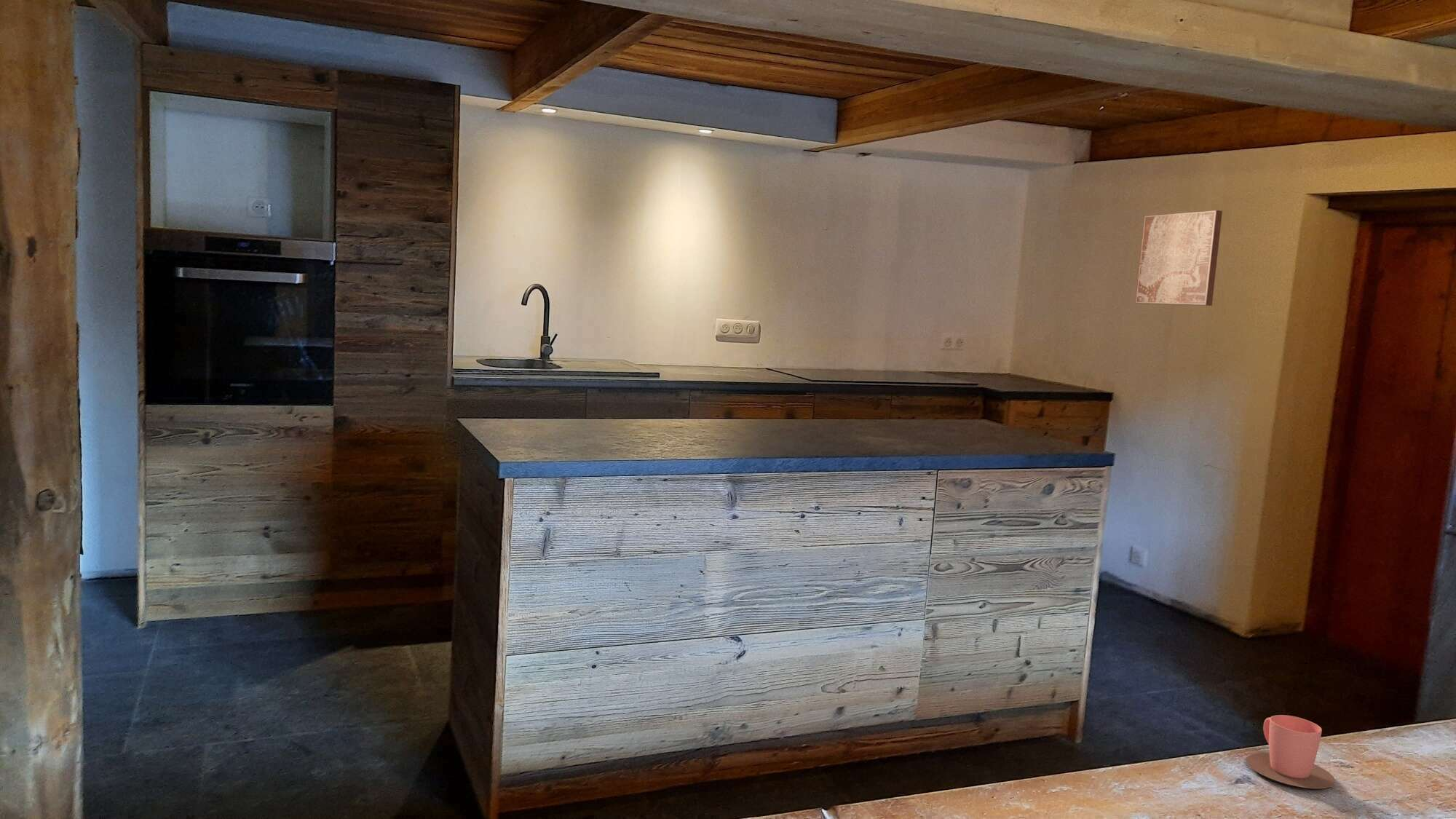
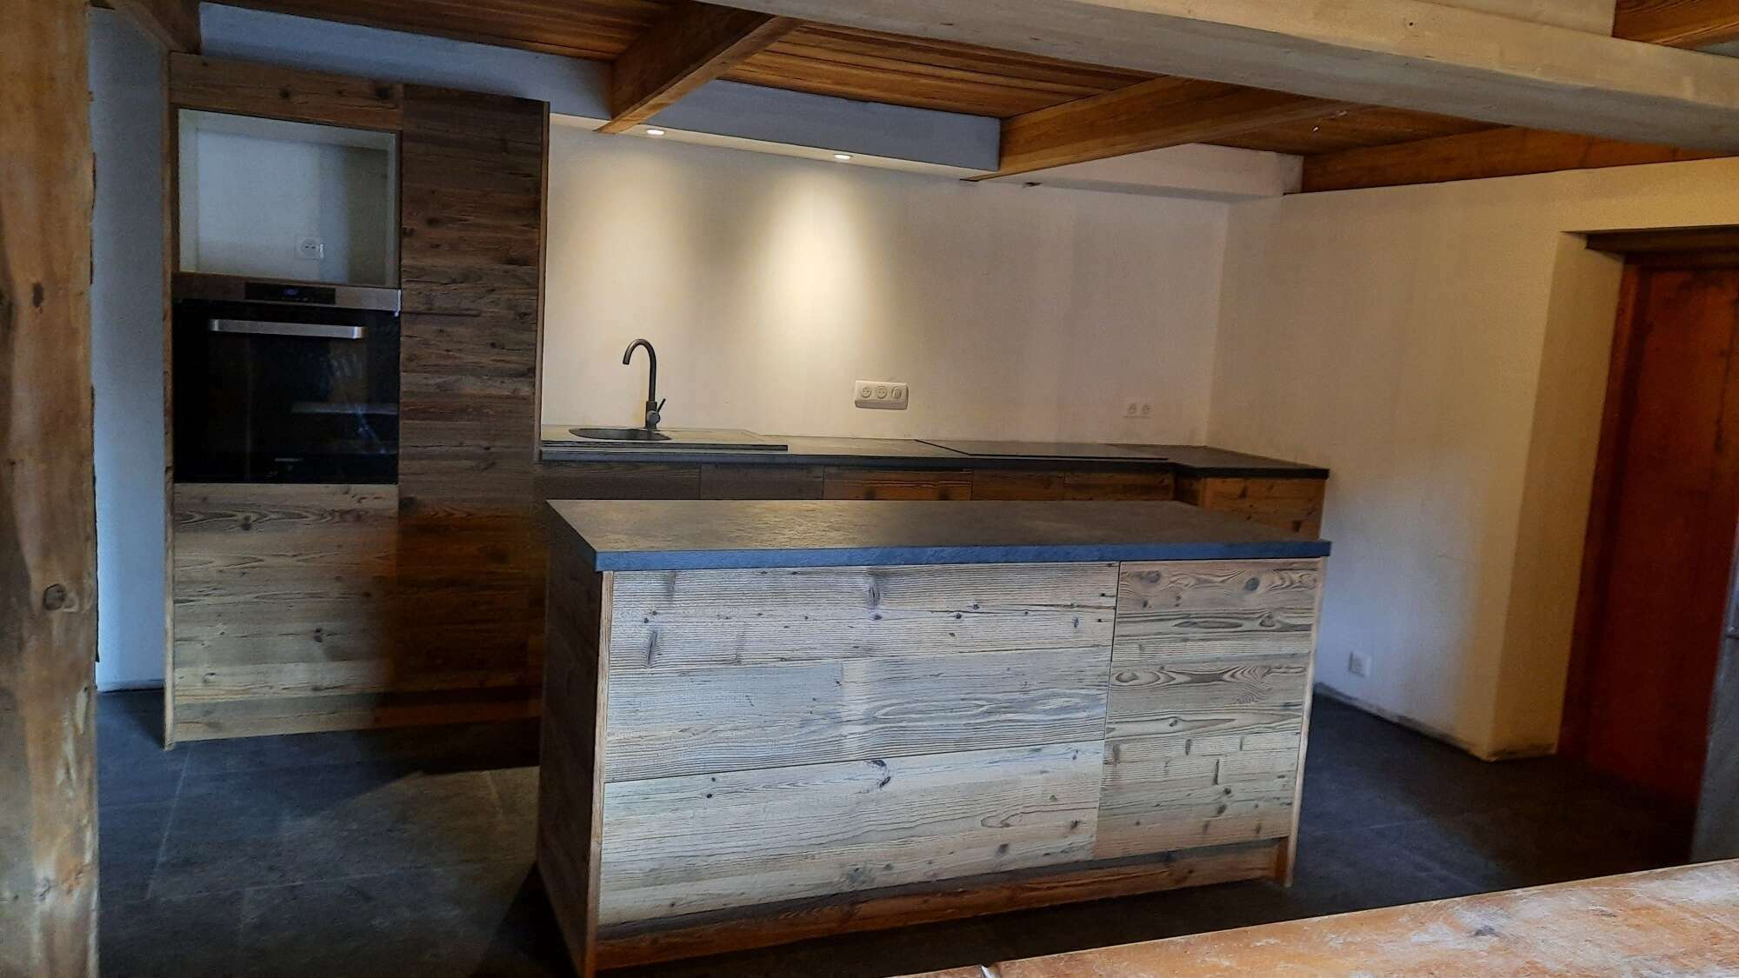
- wall art [1134,210,1223,306]
- cup [1246,714,1336,789]
